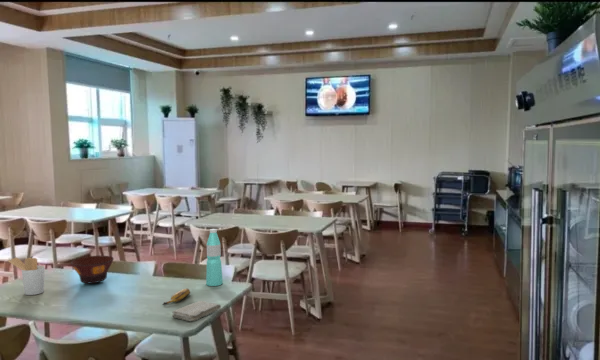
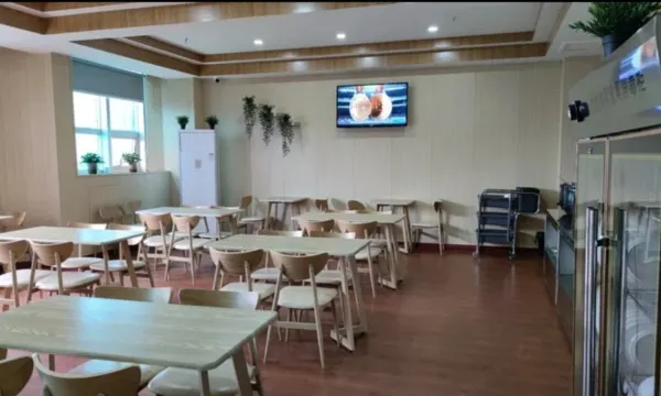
- bowl [70,255,115,285]
- banana [161,288,191,306]
- washcloth [171,300,222,322]
- water bottle [205,228,224,287]
- utensil holder [7,257,46,296]
